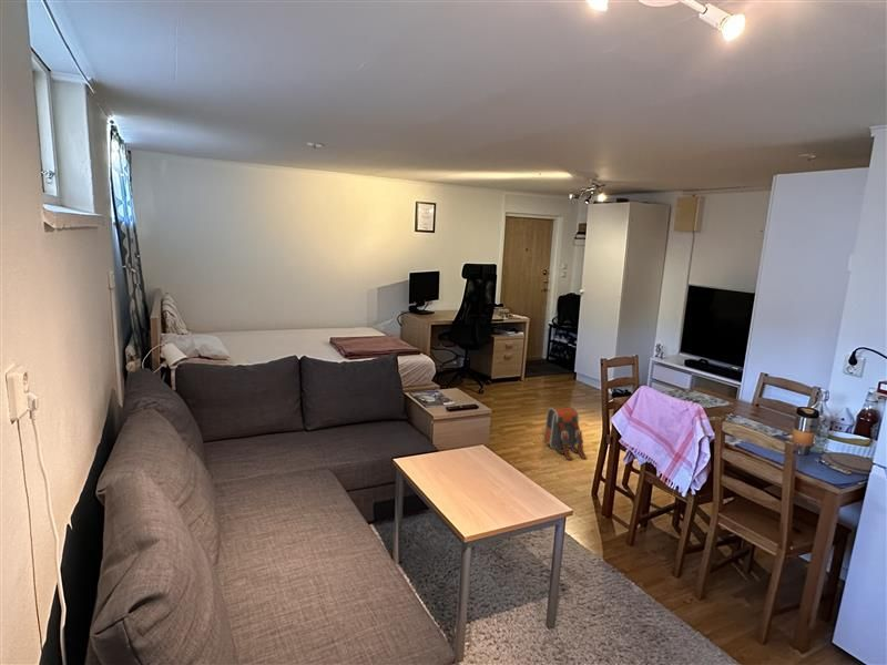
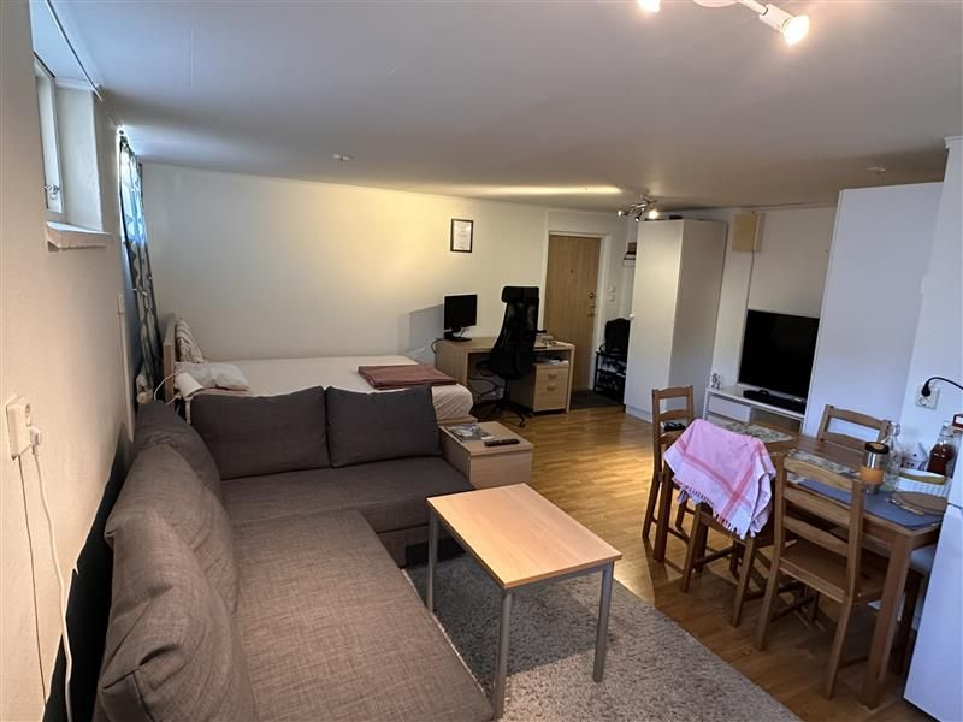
- backpack [543,406,589,461]
